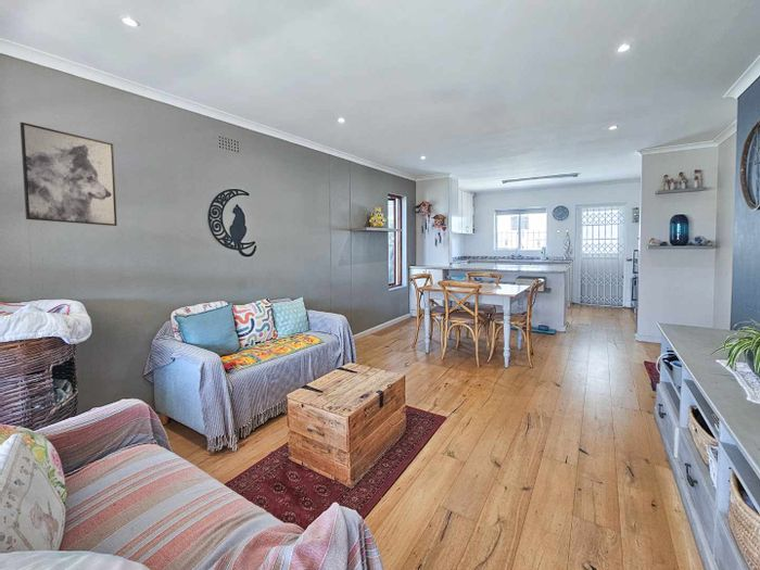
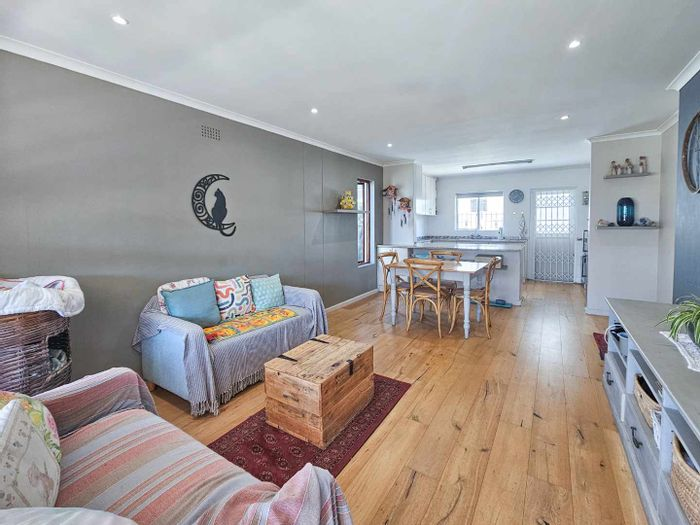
- wall art [20,122,118,227]
